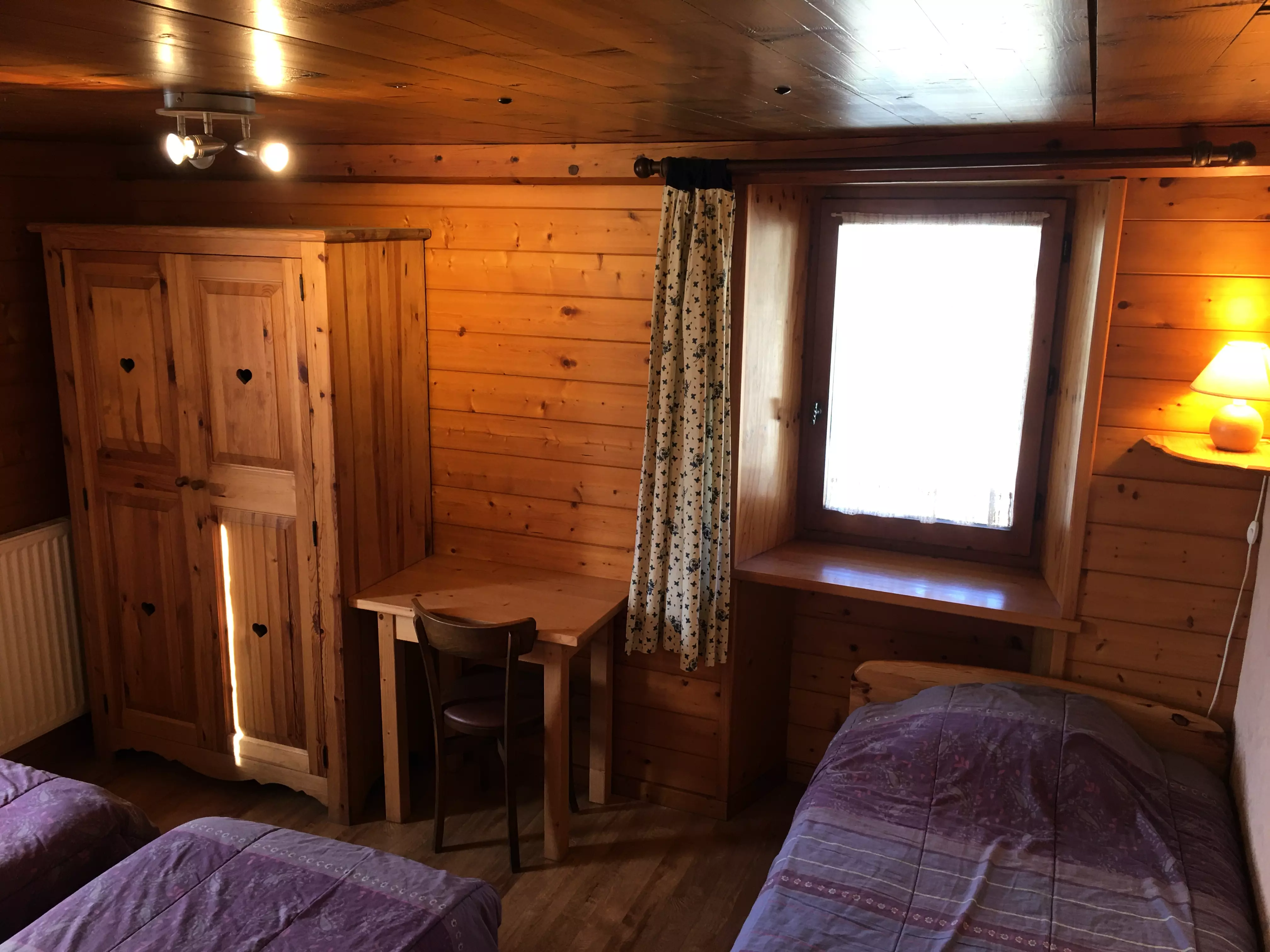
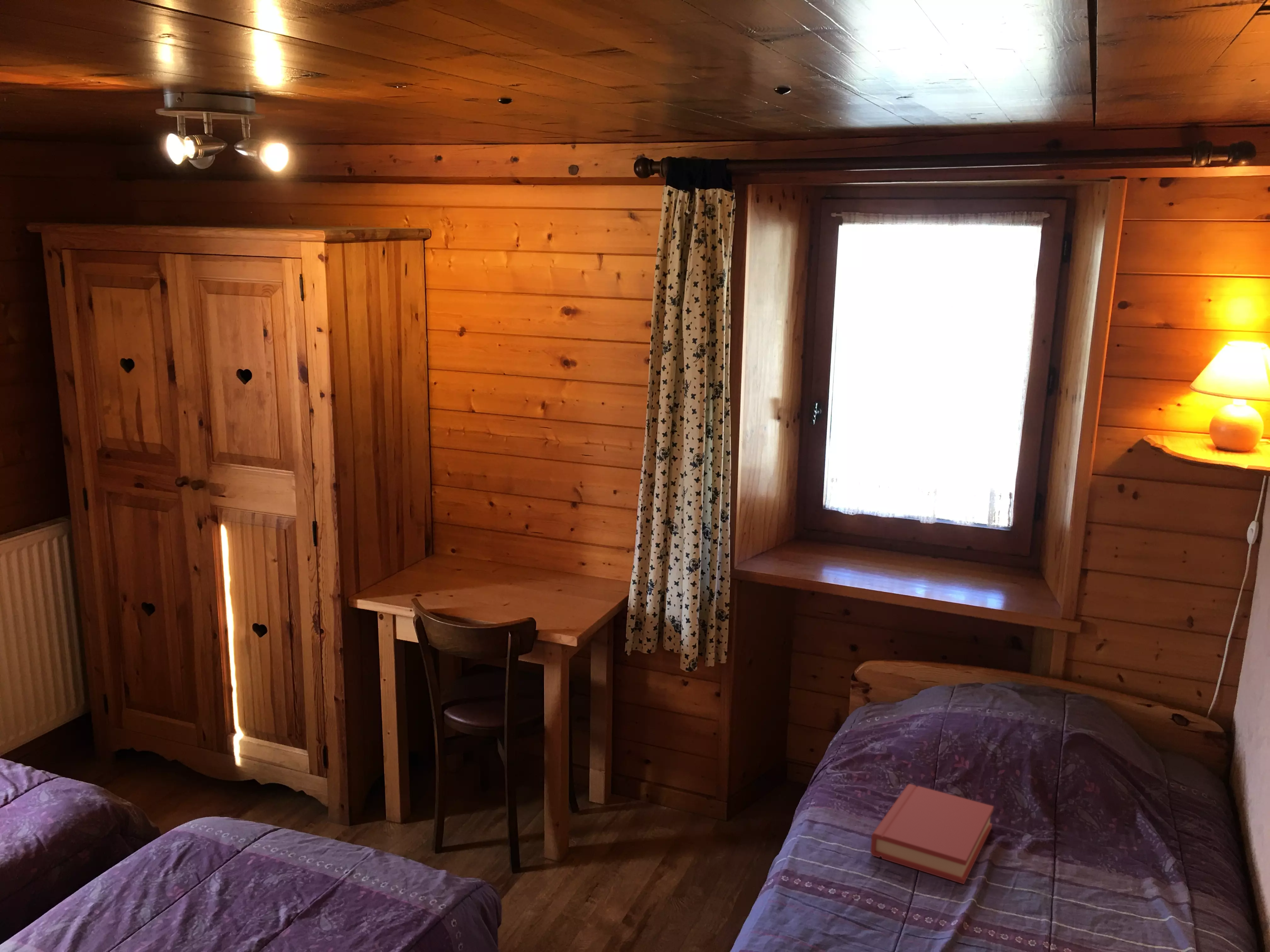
+ hardback book [870,784,994,885]
